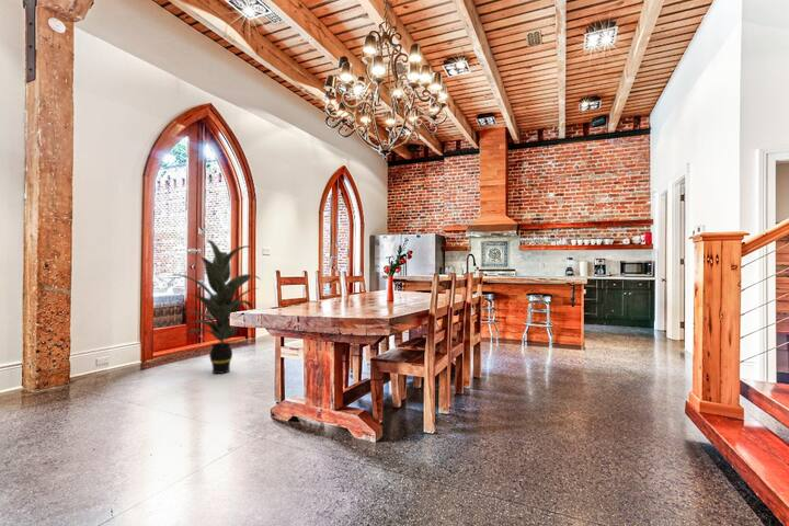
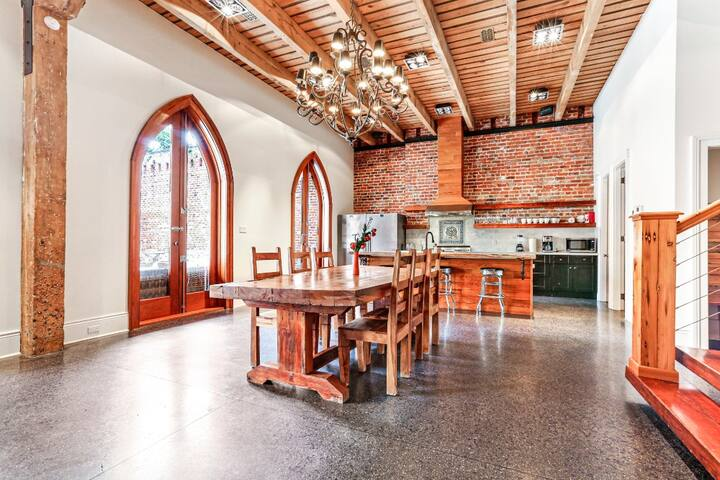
- indoor plant [169,239,262,375]
